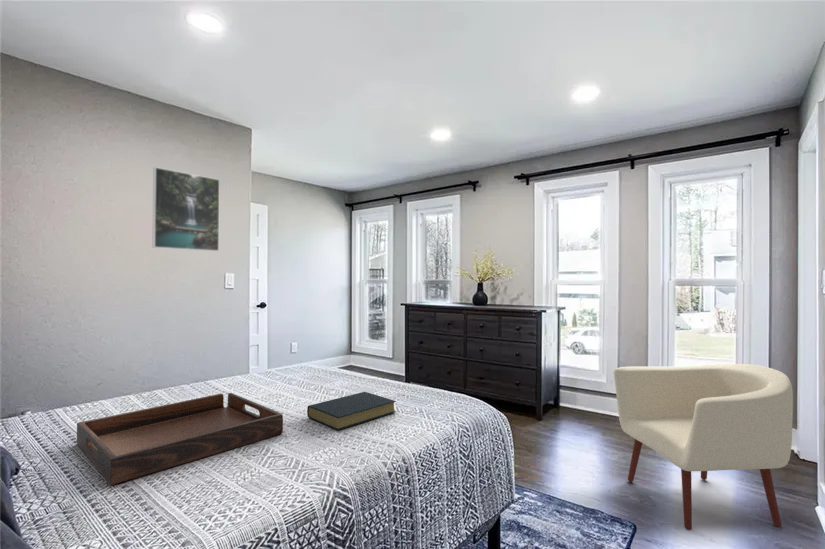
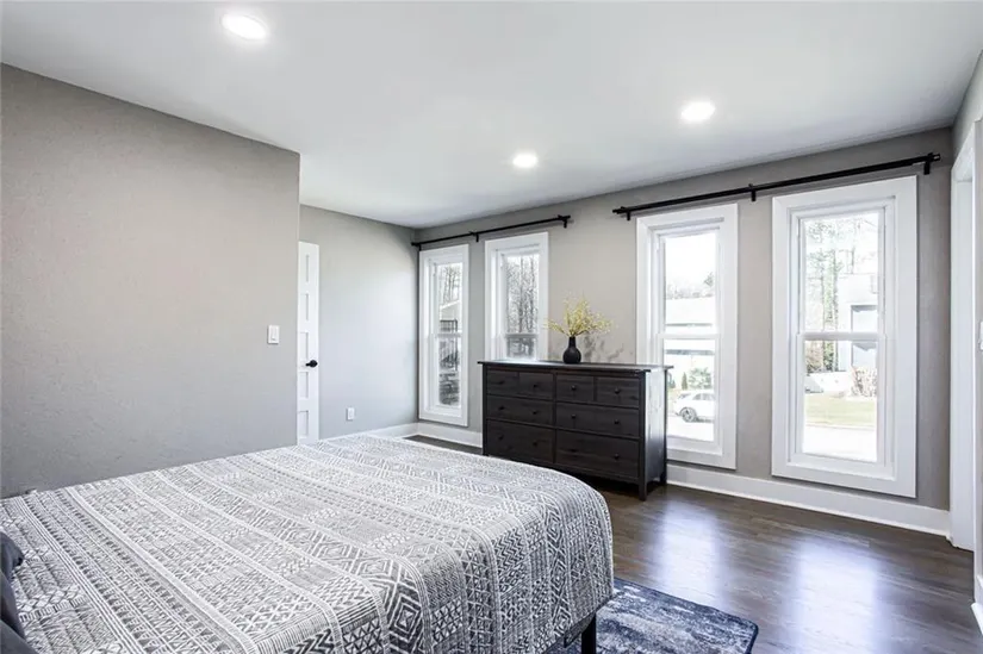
- hardback book [306,391,397,431]
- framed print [152,166,221,252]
- armchair [613,363,794,531]
- serving tray [76,392,284,486]
